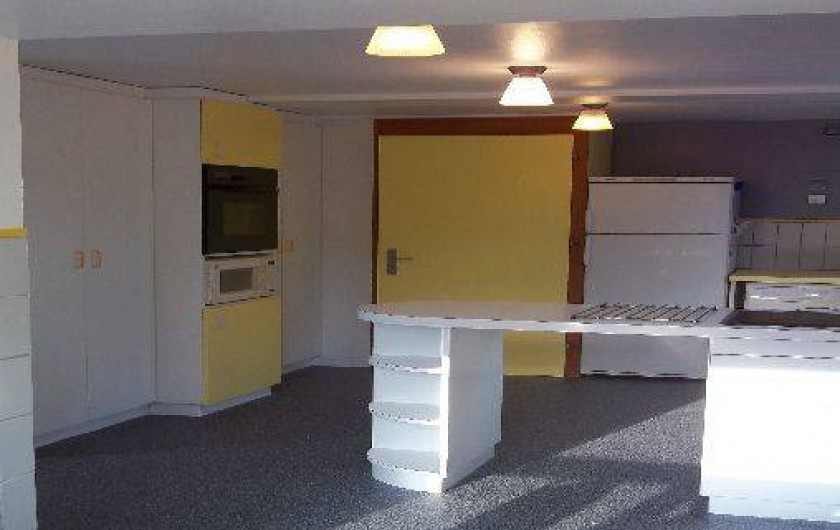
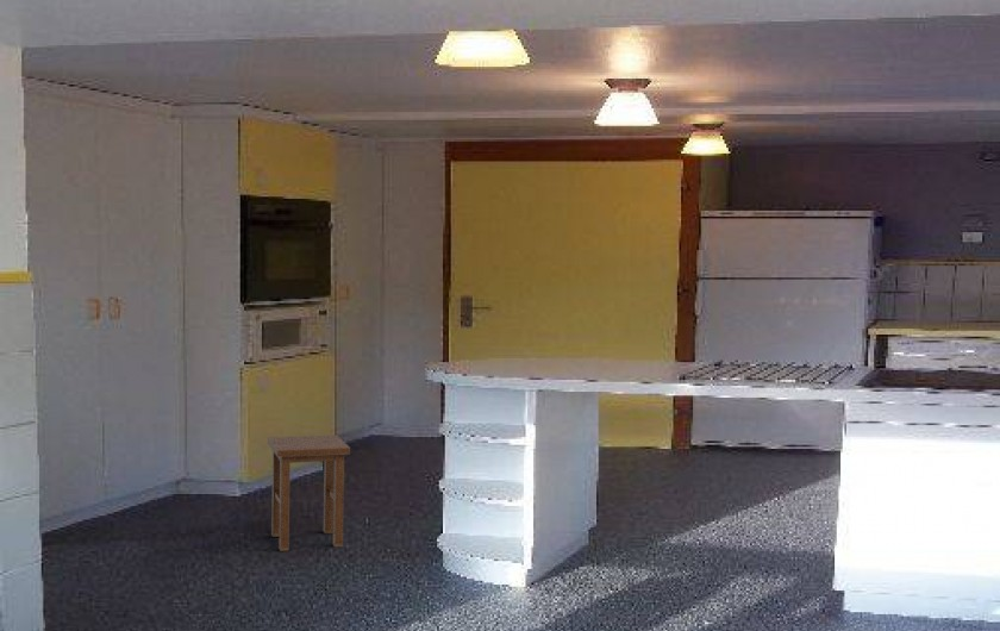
+ stool [267,435,351,552]
